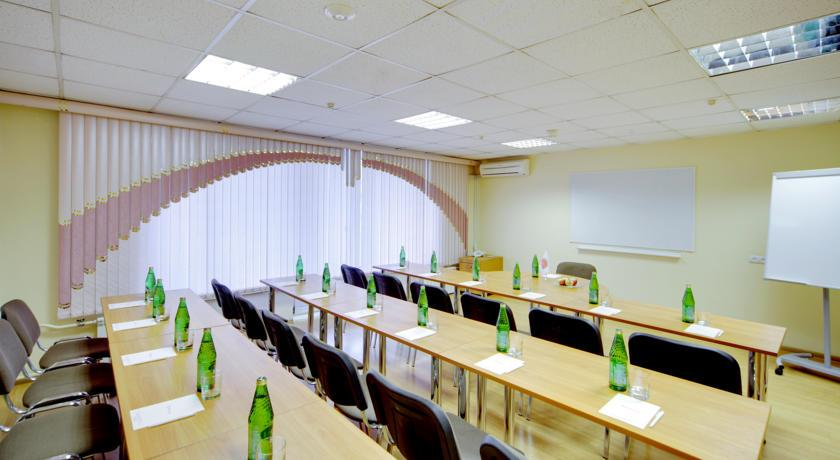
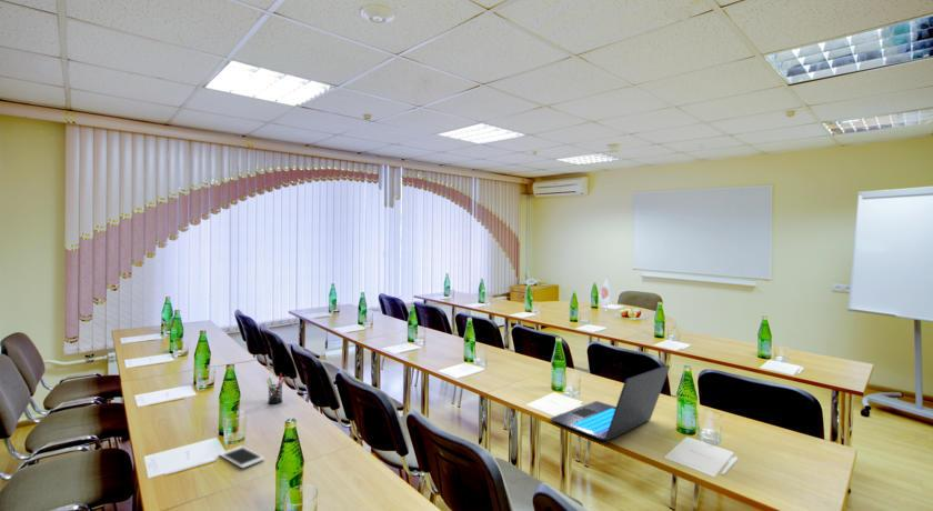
+ cell phone [218,445,265,469]
+ laptop [549,363,671,442]
+ pen holder [265,372,288,404]
